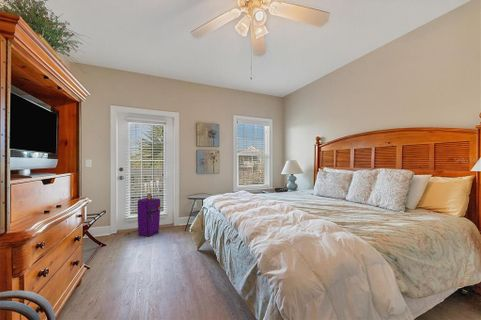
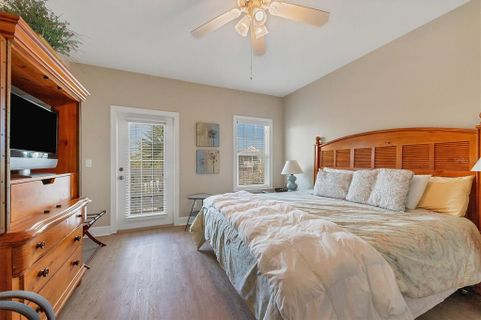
- air purifier [124,193,161,238]
